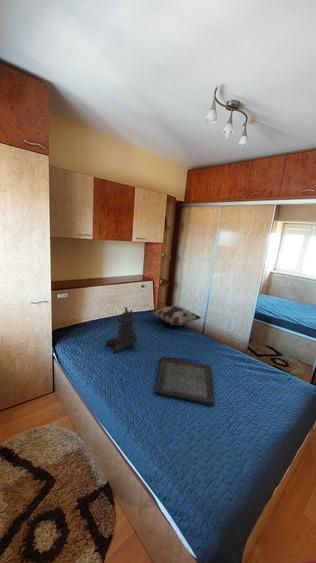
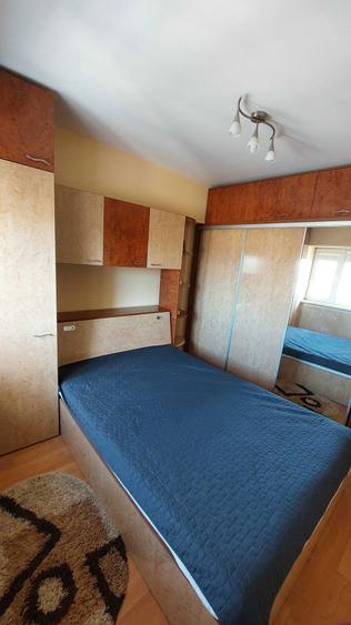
- teddy bear [105,306,138,353]
- serving tray [154,356,215,406]
- decorative pillow [147,305,202,327]
